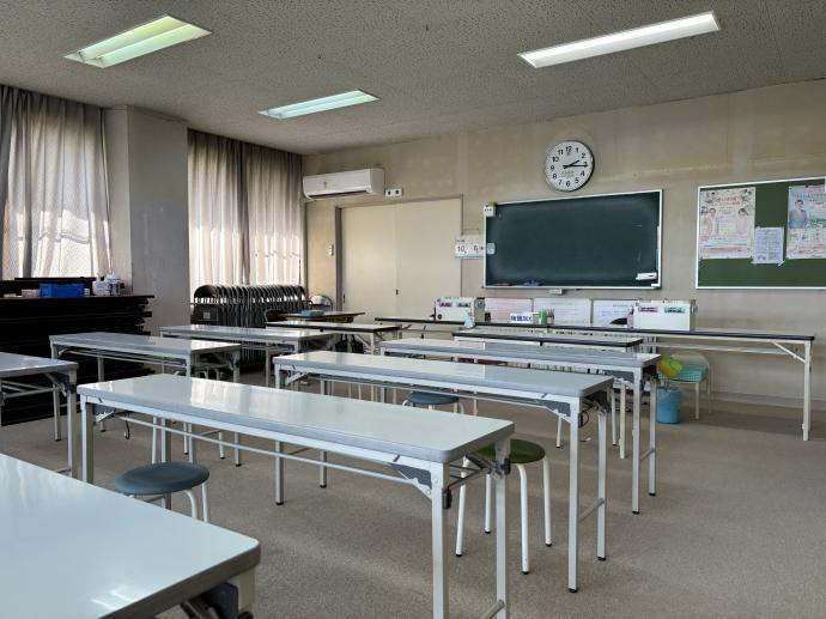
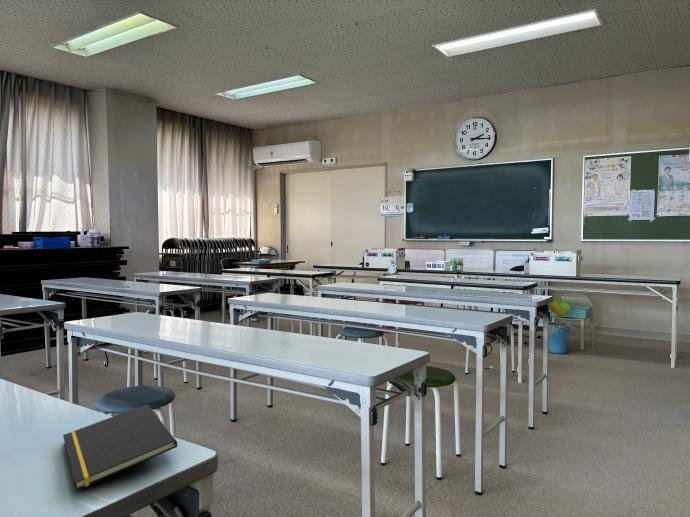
+ notepad [62,403,178,491]
